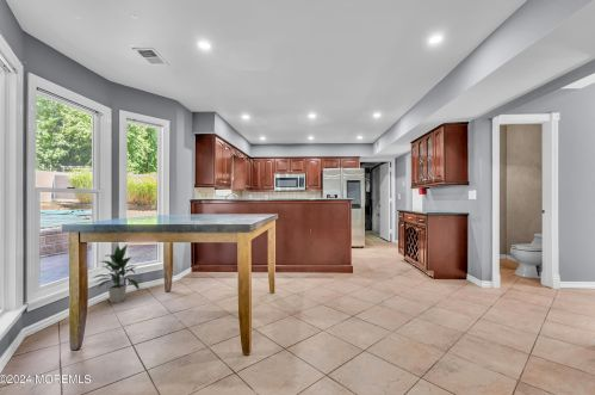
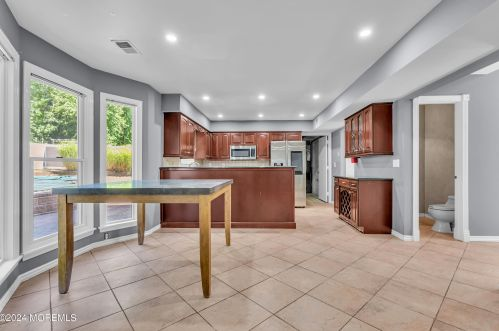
- indoor plant [91,243,141,303]
